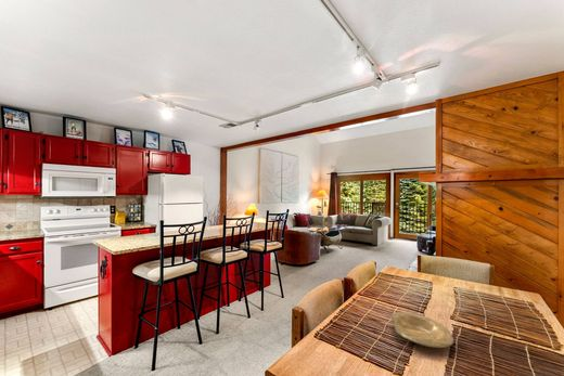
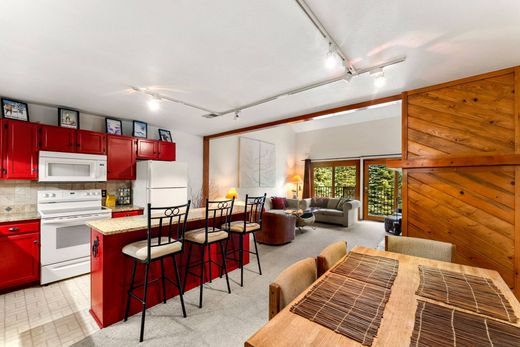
- plate [389,311,454,349]
